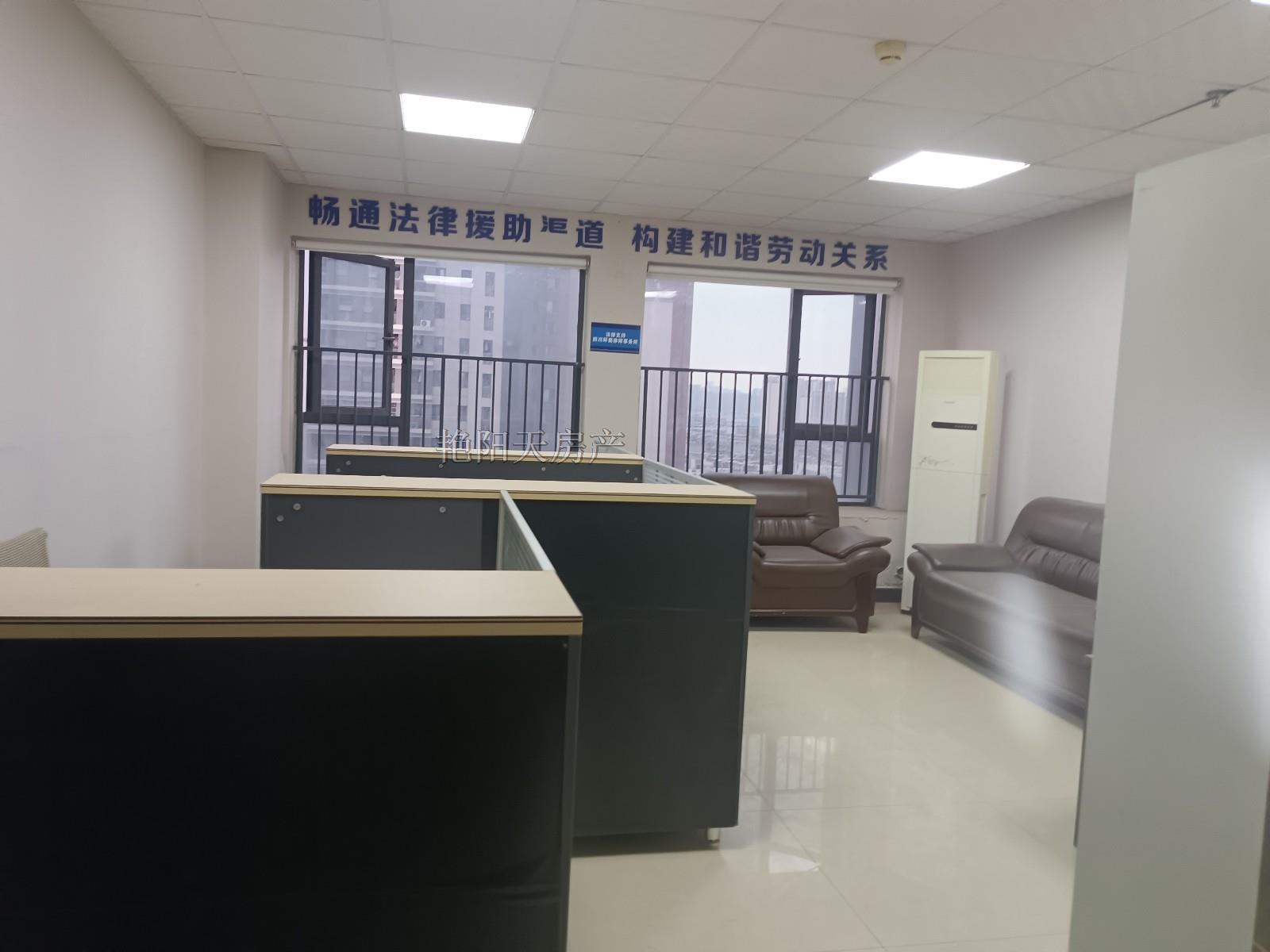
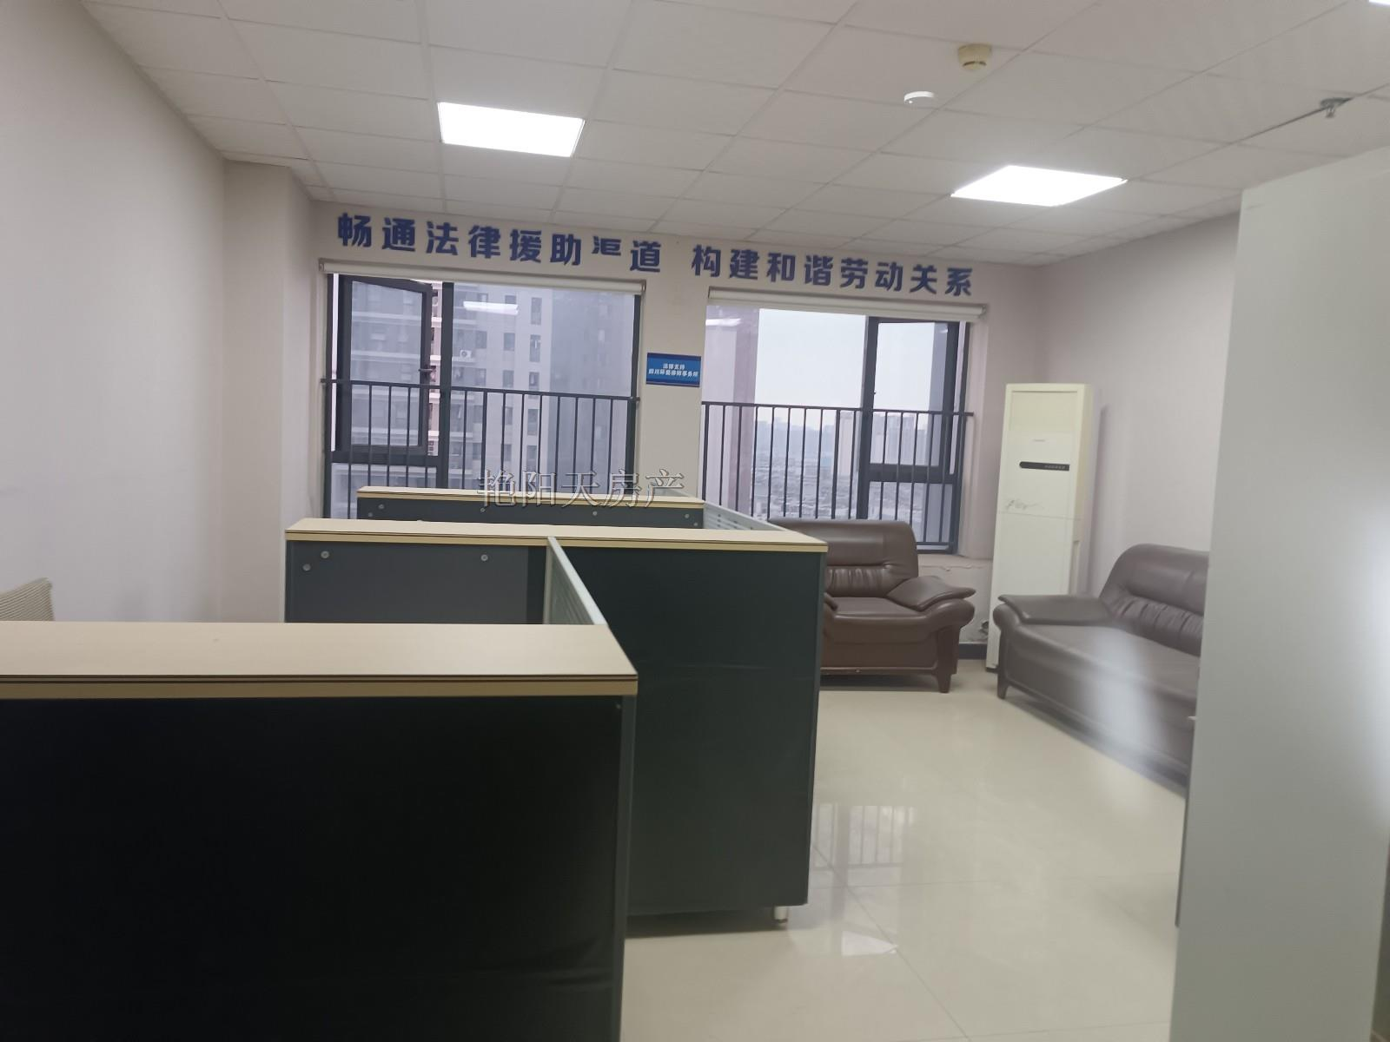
+ smoke detector [903,91,938,107]
